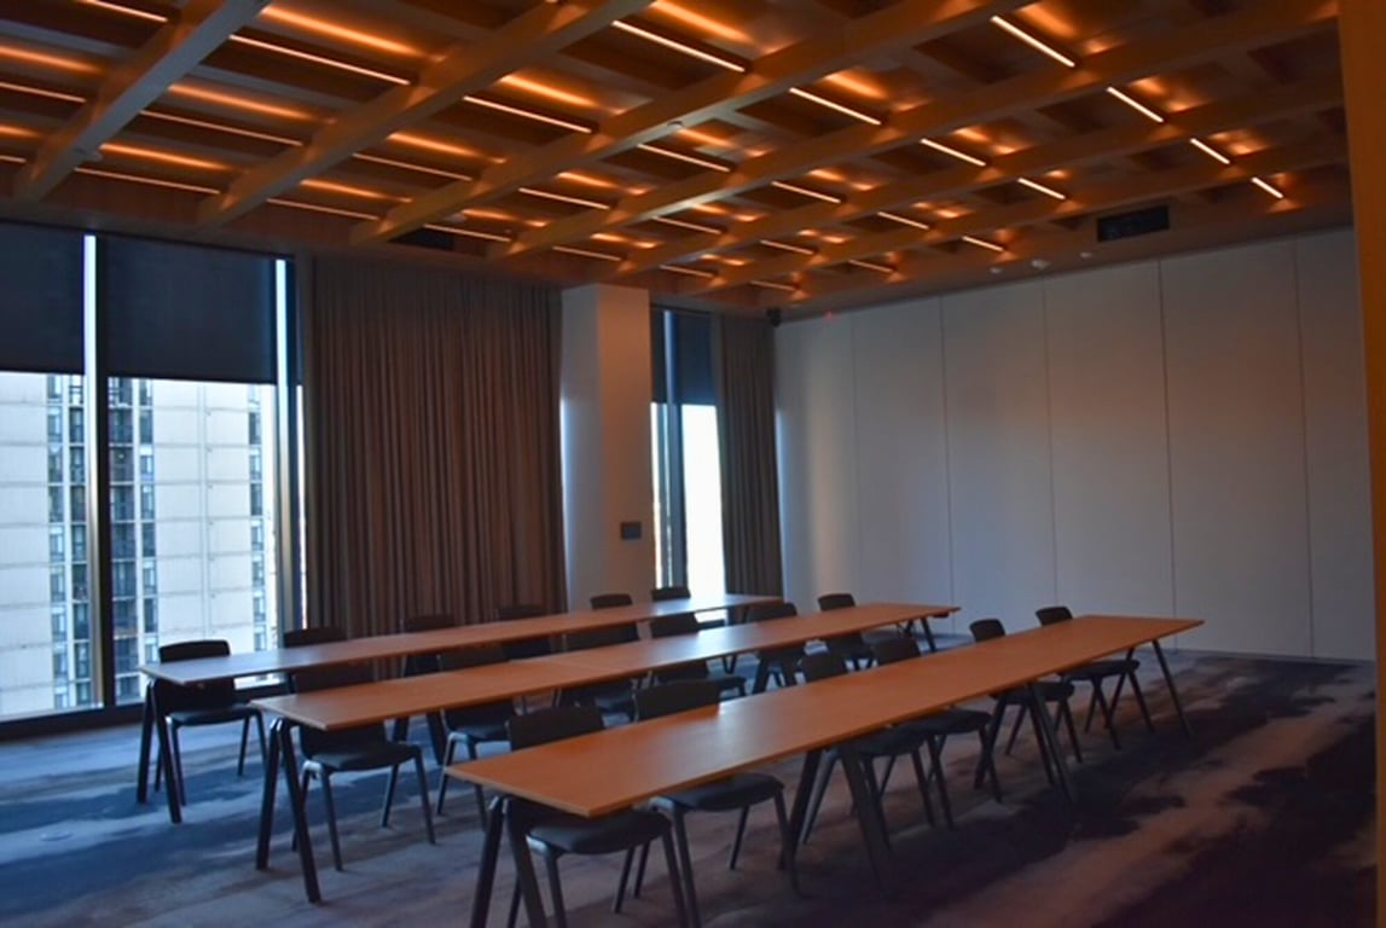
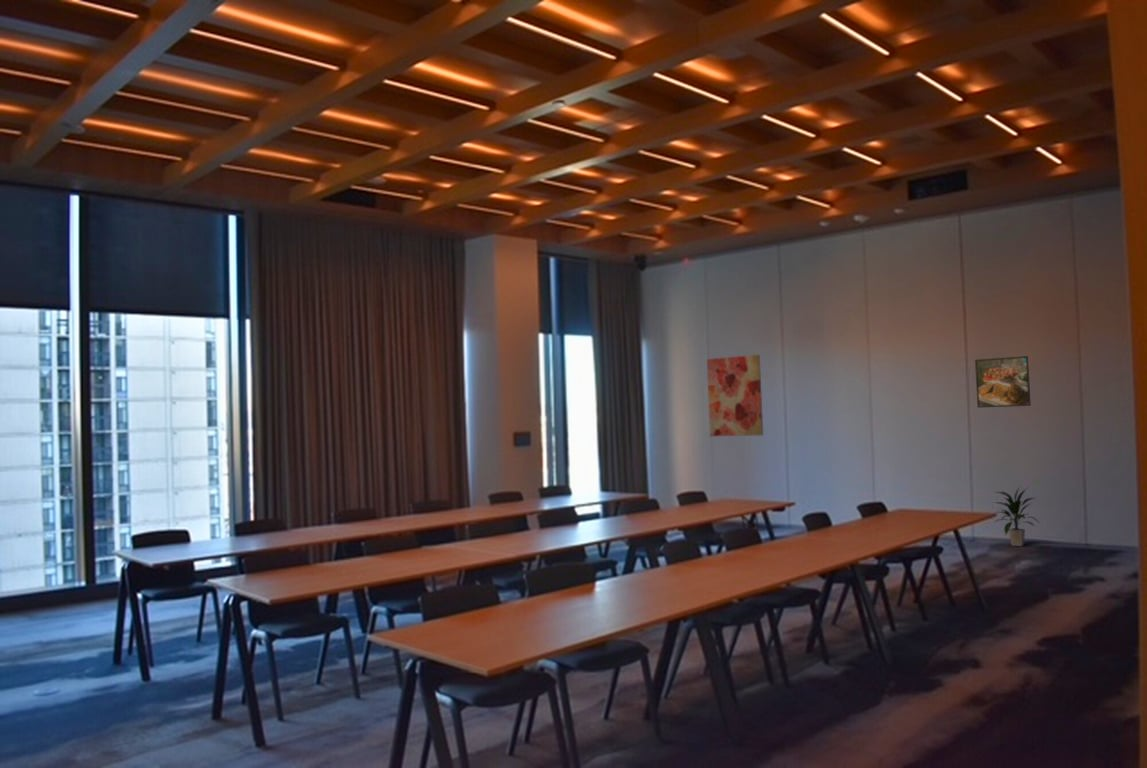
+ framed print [974,355,1032,409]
+ wall art [706,354,764,437]
+ indoor plant [991,486,1041,547]
